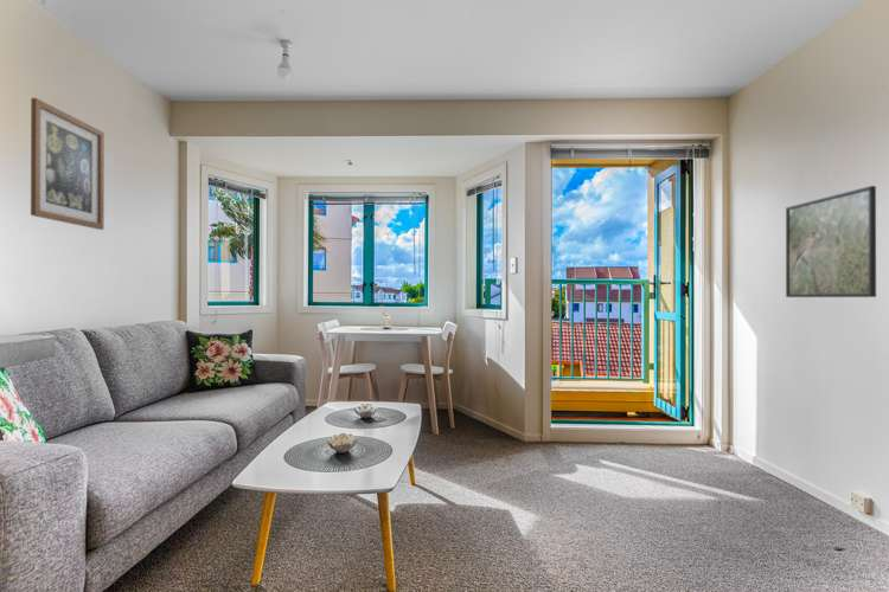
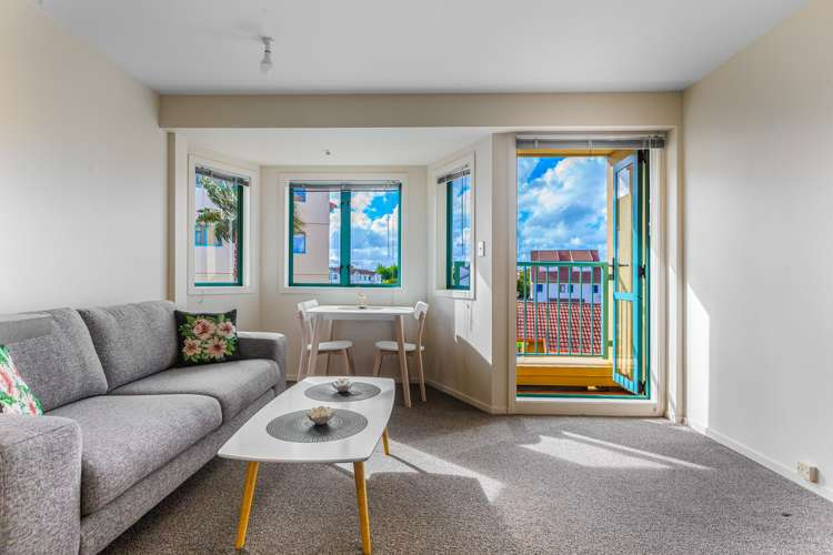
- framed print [785,185,877,298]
- wall art [30,97,105,231]
